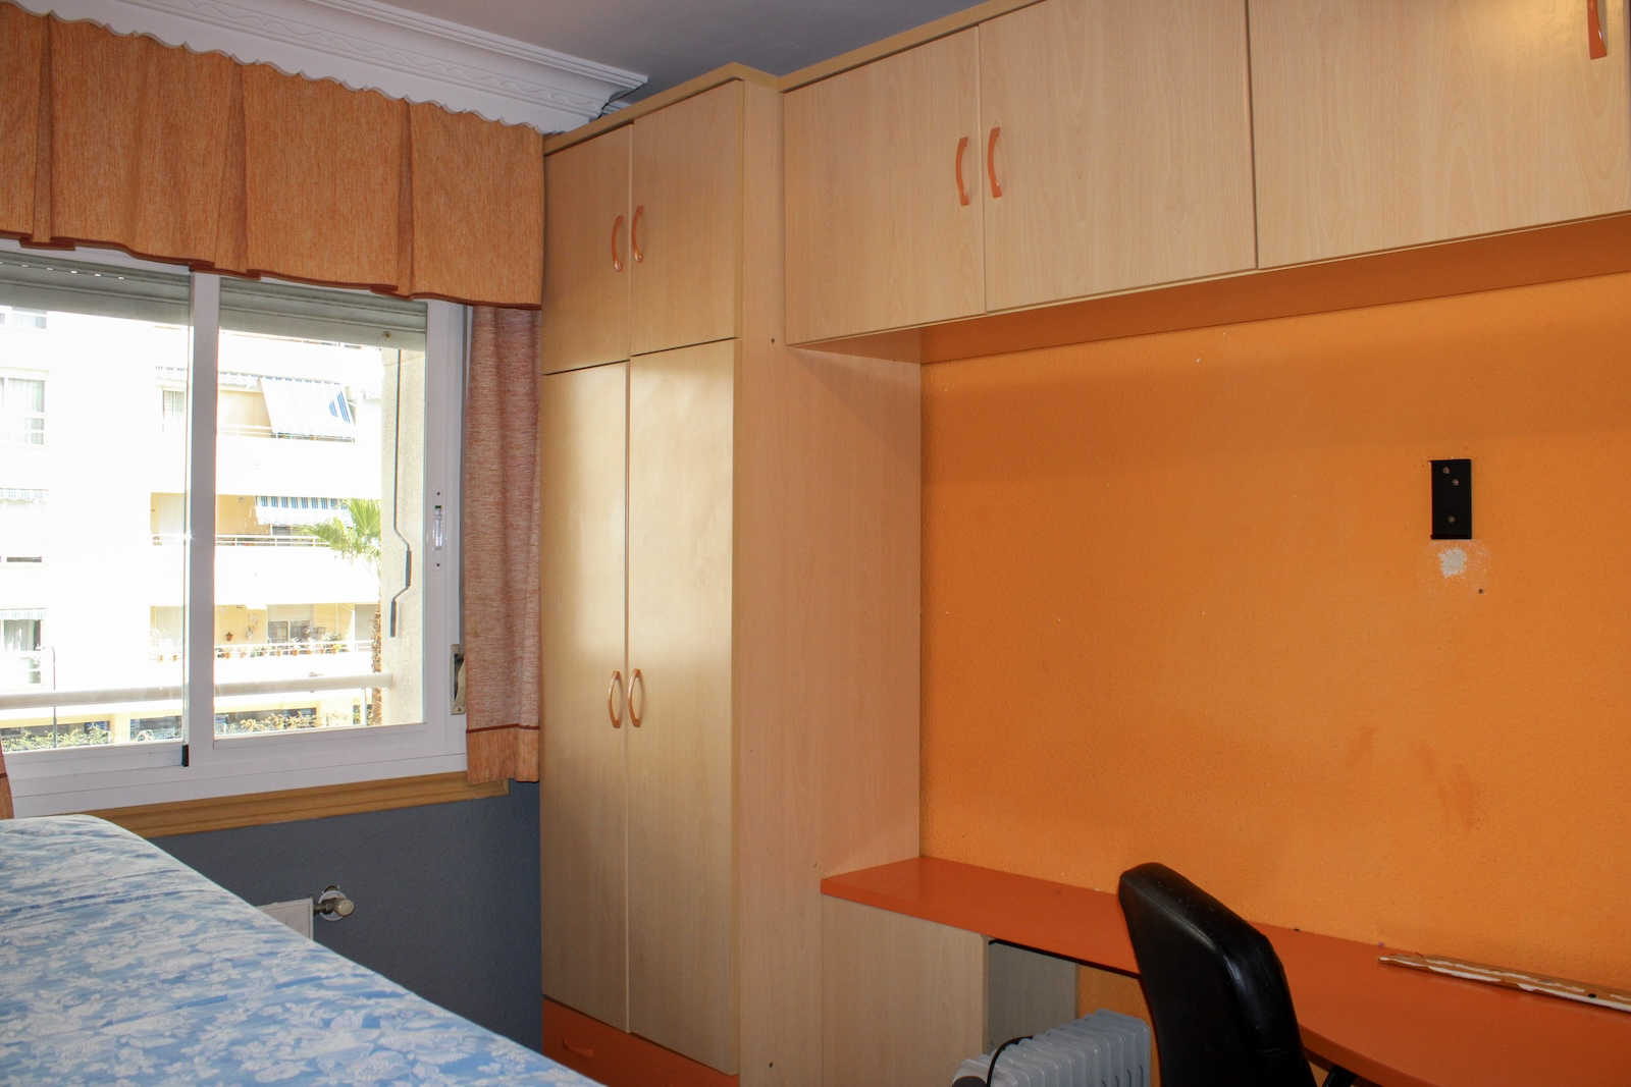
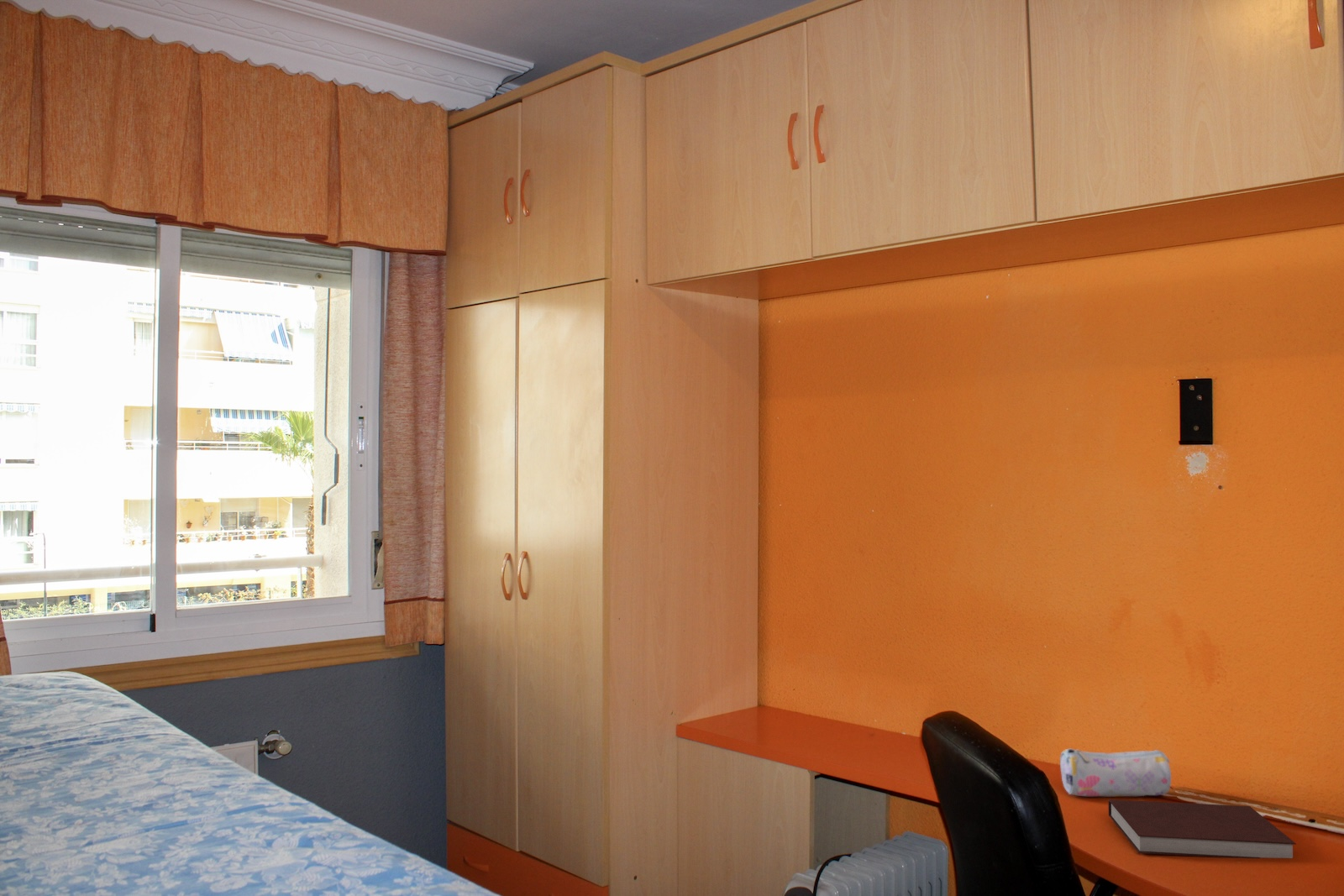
+ notebook [1107,799,1297,859]
+ pencil case [1059,748,1172,797]
